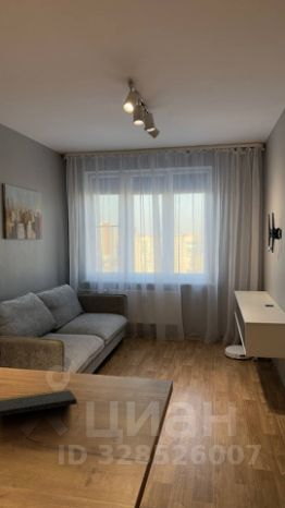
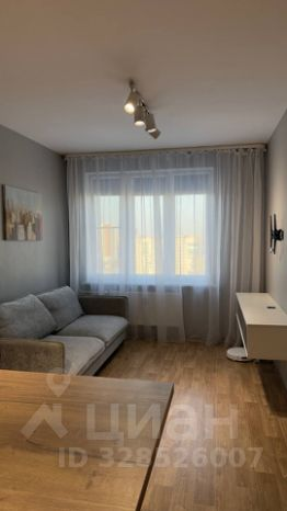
- notepad [0,388,80,418]
